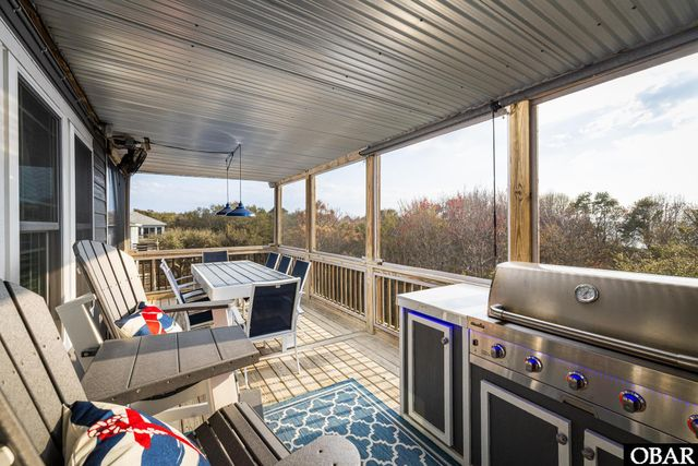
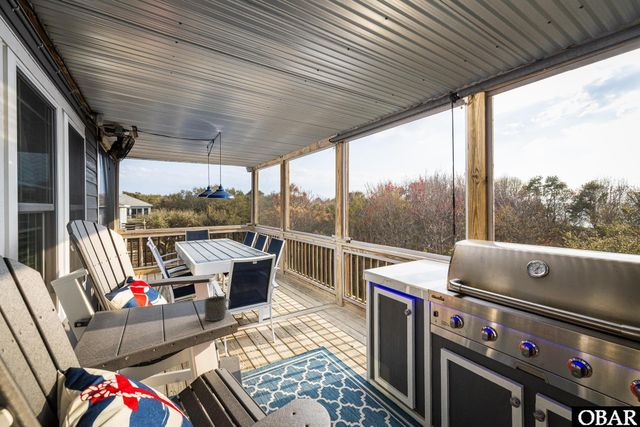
+ mug [204,295,232,322]
